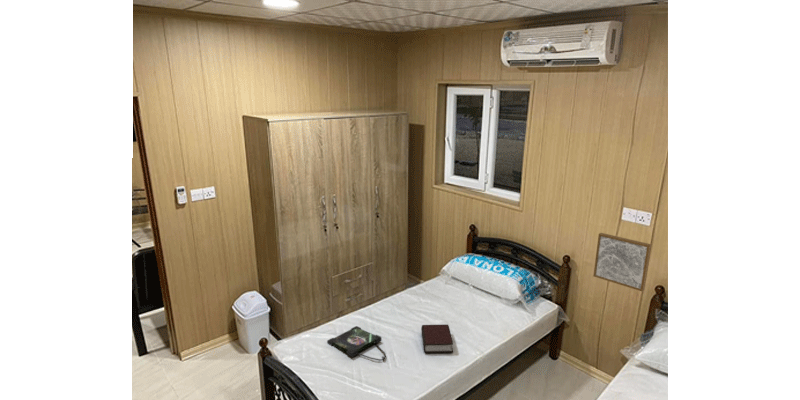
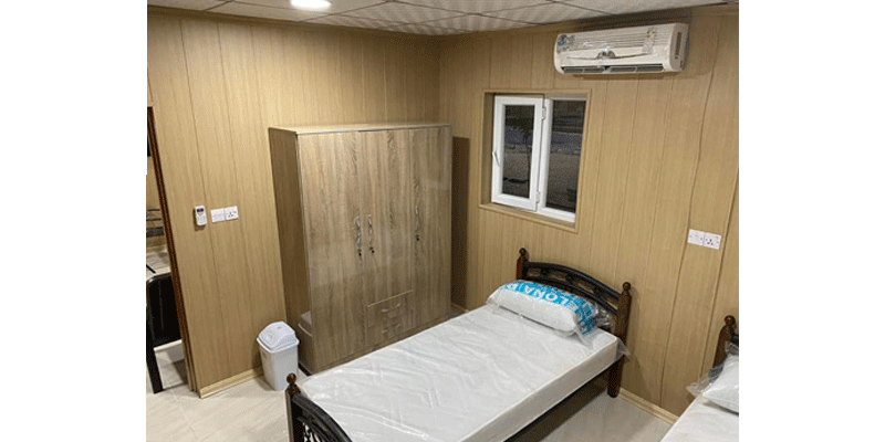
- bible [420,324,454,354]
- photo frame [326,325,387,362]
- wall art [592,232,652,292]
